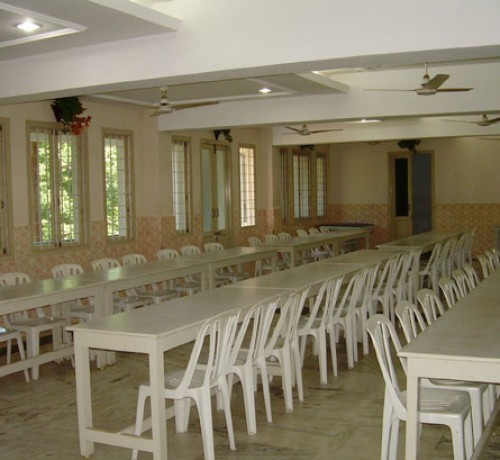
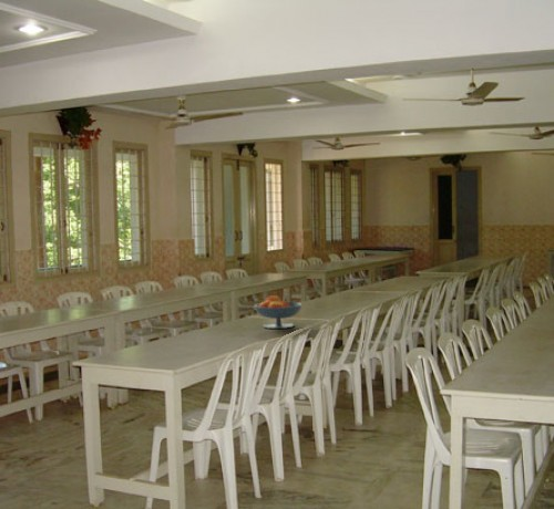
+ fruit bowl [254,294,304,330]
